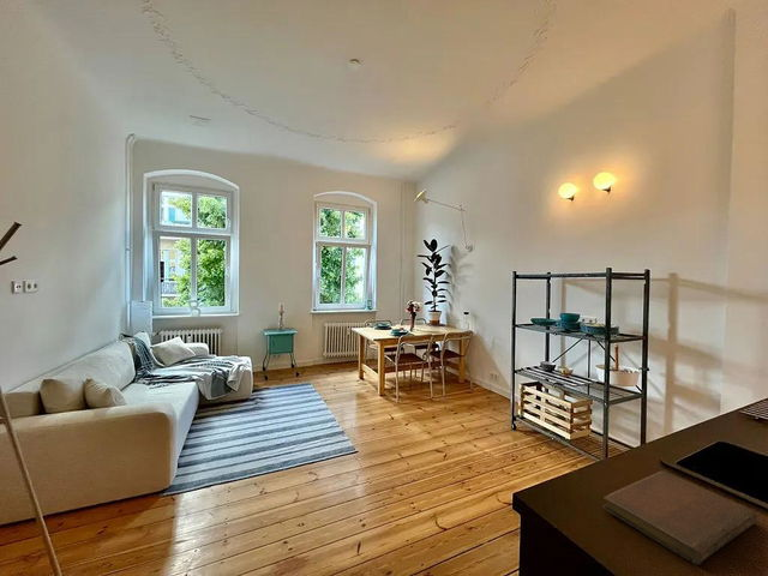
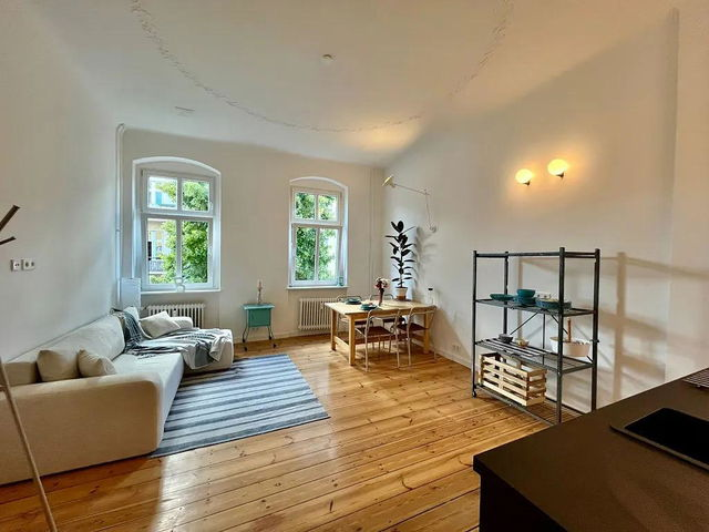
- notebook [602,470,758,566]
